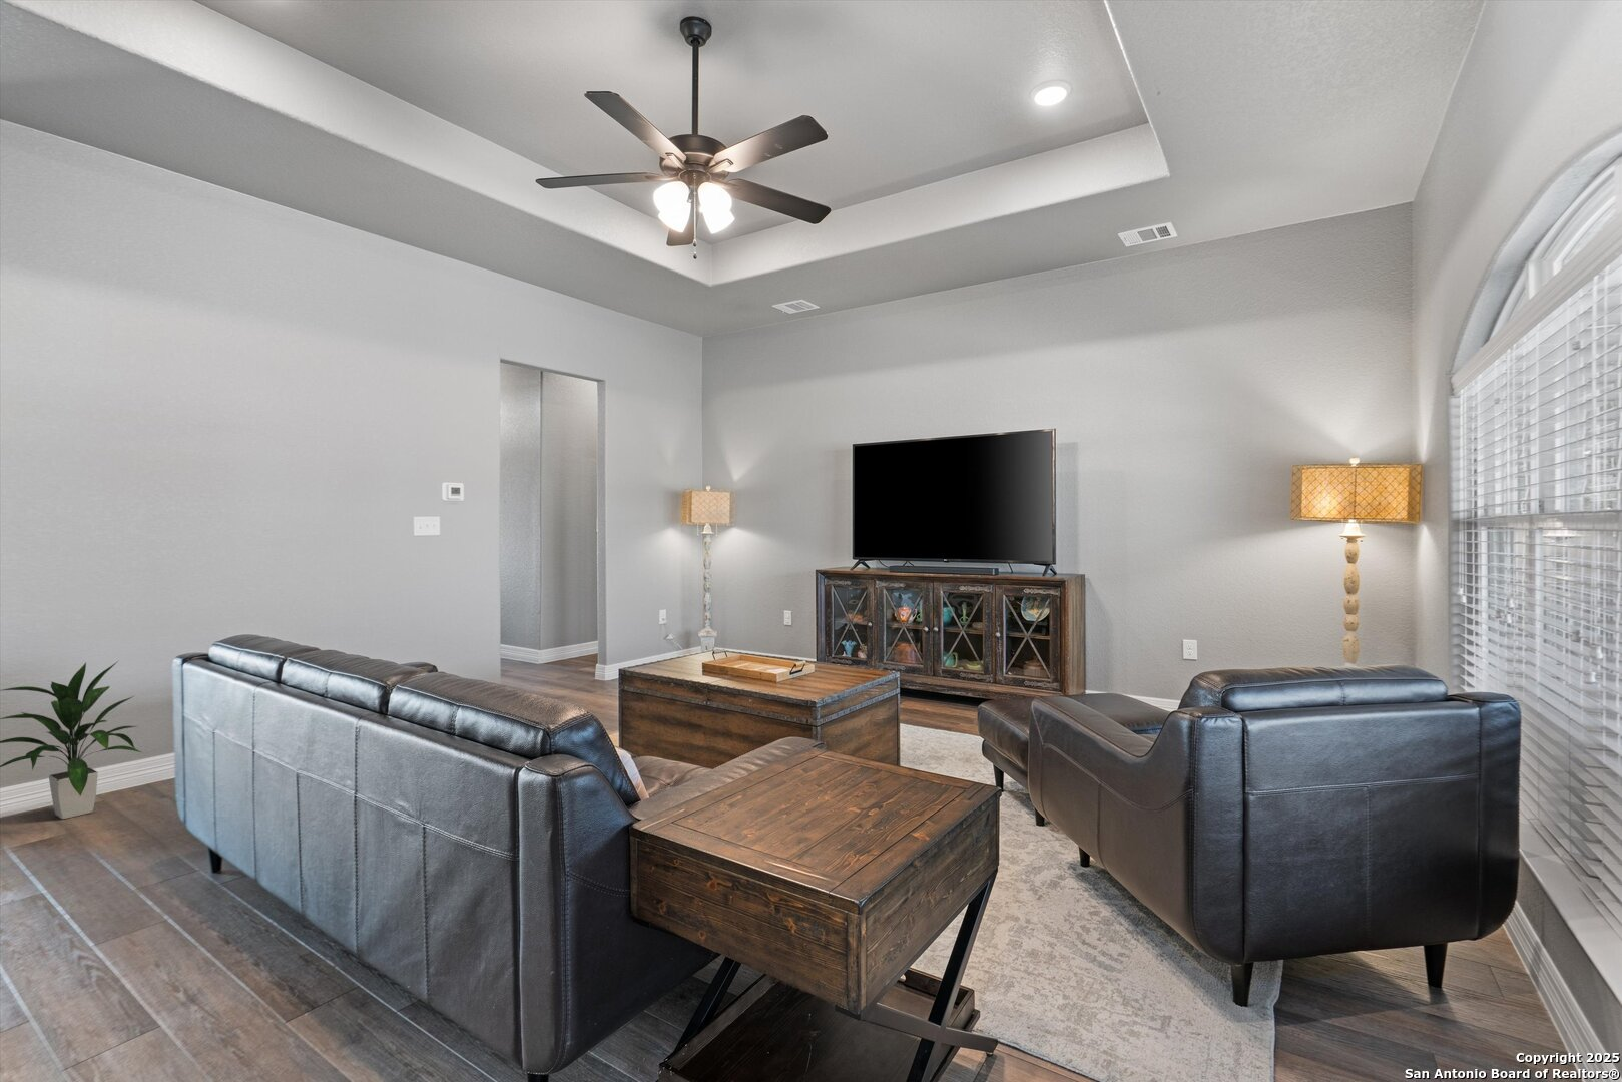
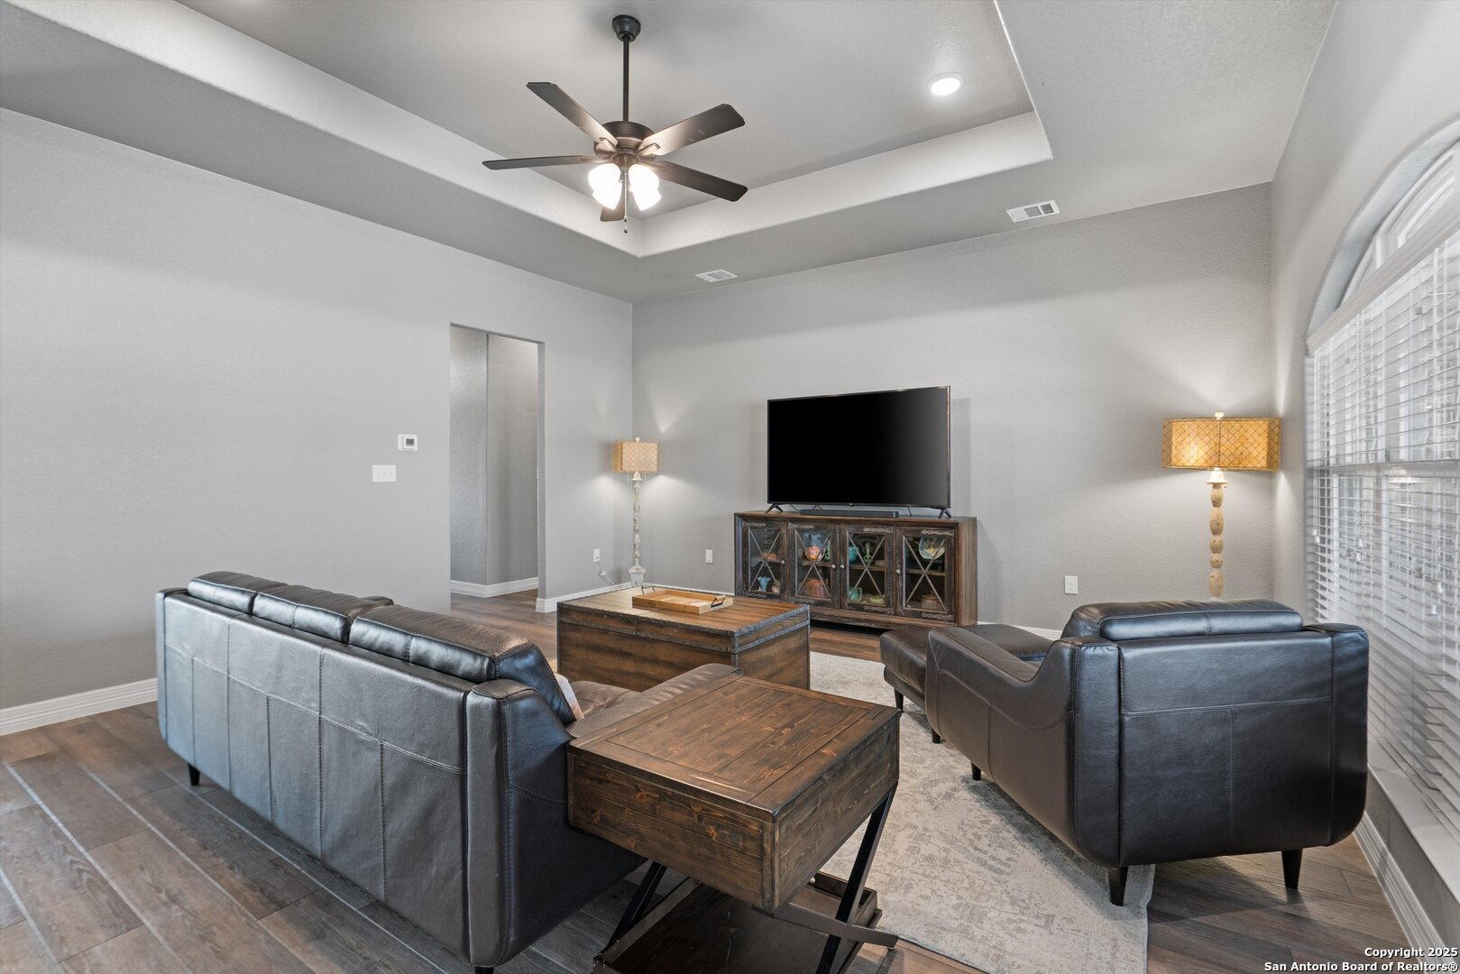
- indoor plant [0,659,144,820]
